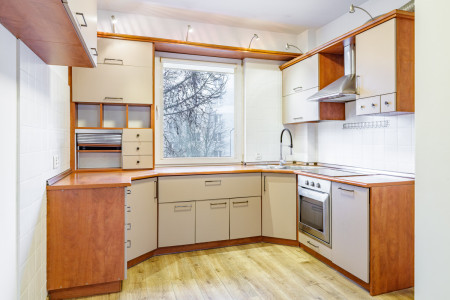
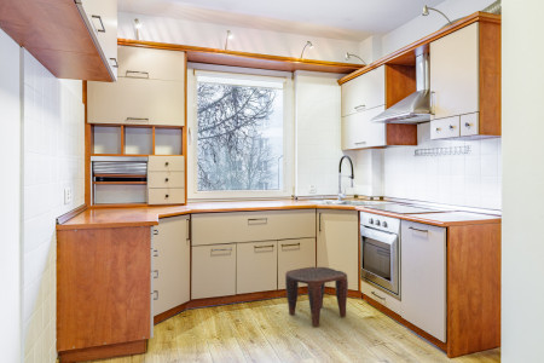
+ stool [284,266,349,328]
